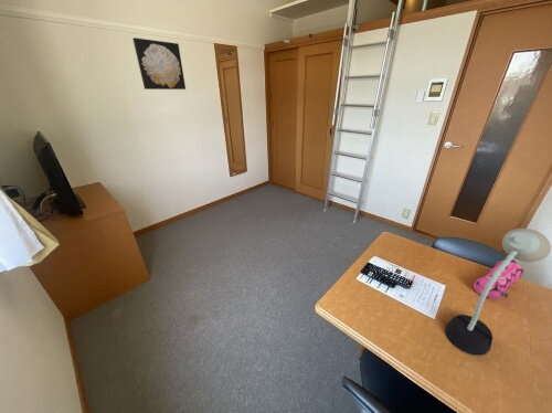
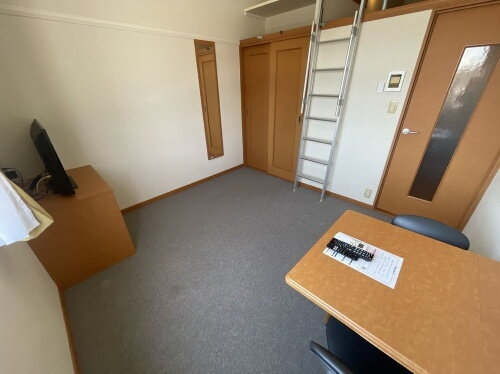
- desk lamp [444,227,552,357]
- wall art [131,36,187,91]
- pencil case [473,260,524,300]
